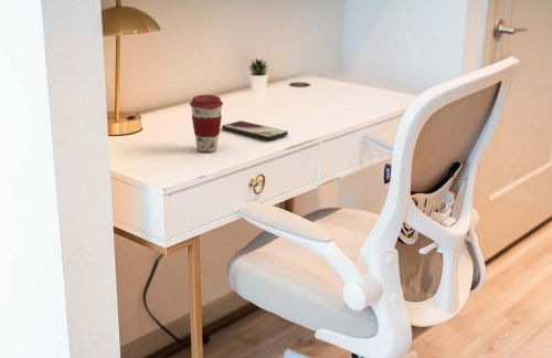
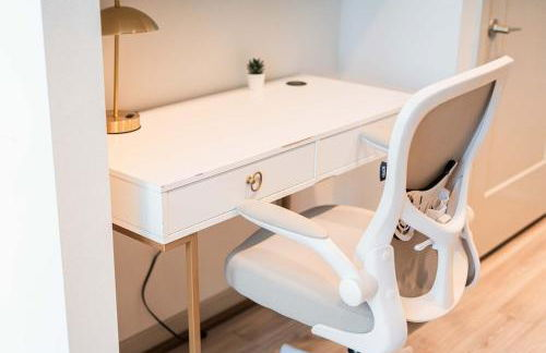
- coffee cup [189,94,224,152]
- smartphone [221,120,289,141]
